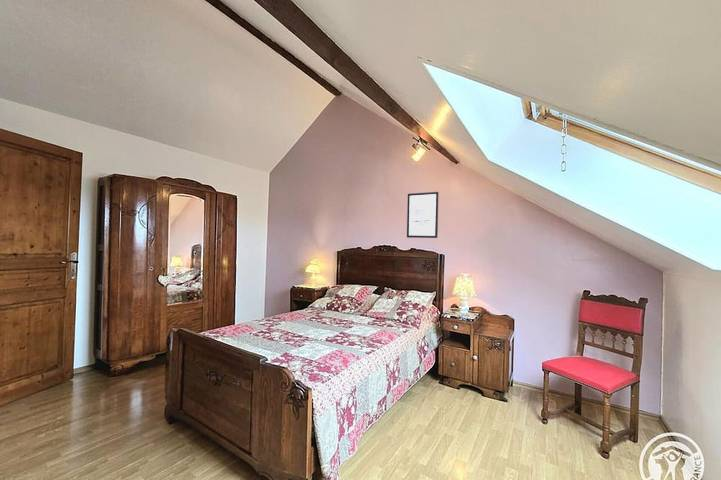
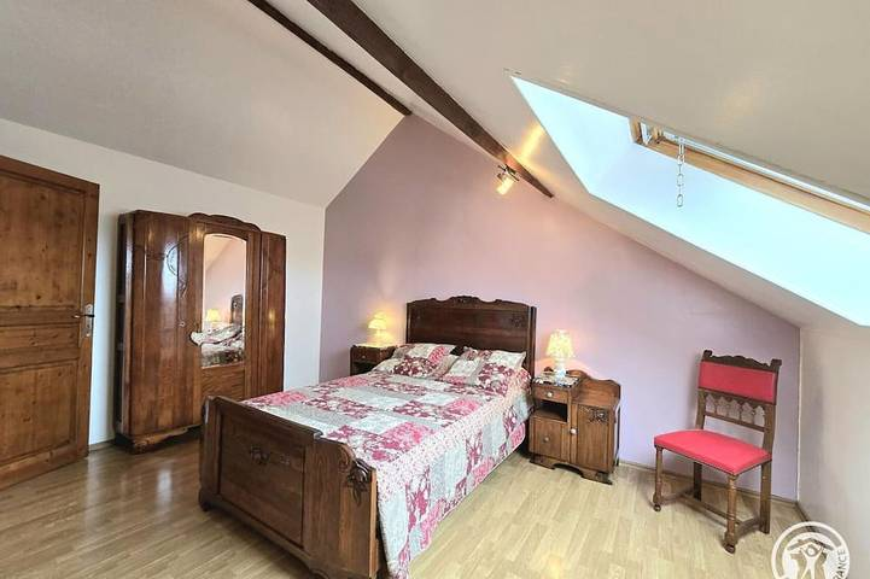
- wall art [406,191,439,239]
